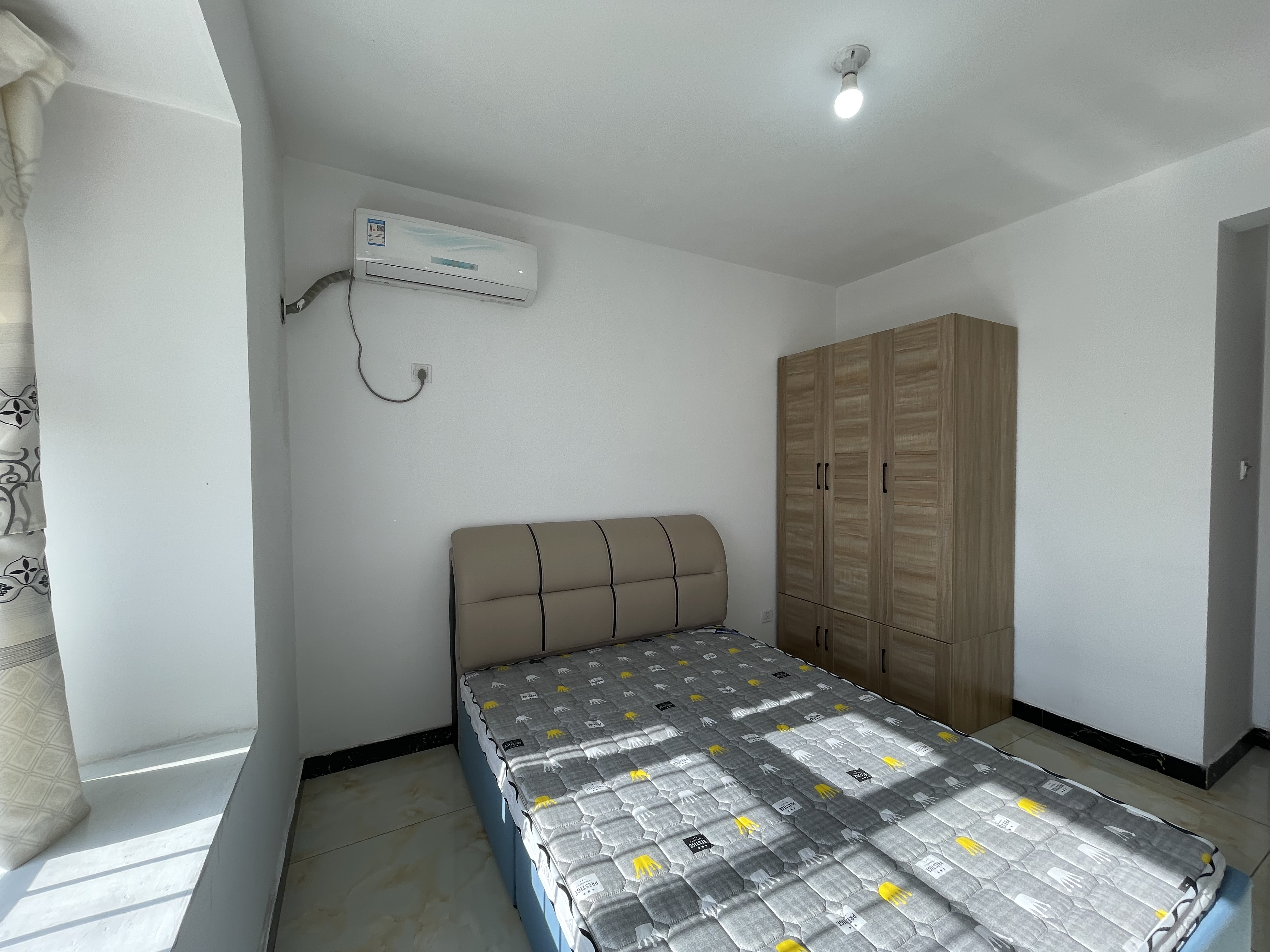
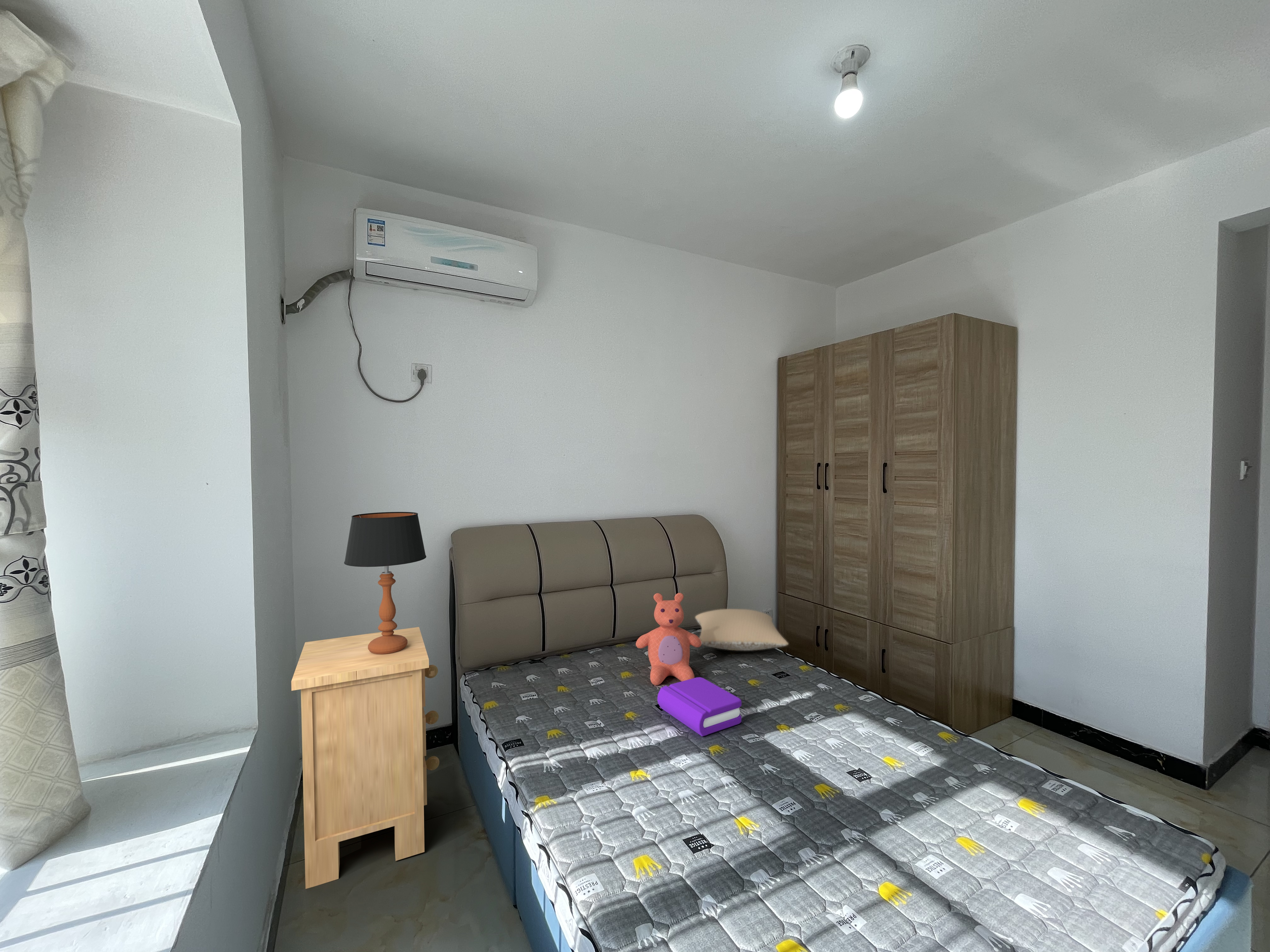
+ nightstand [291,627,440,889]
+ teddy bear [636,592,702,686]
+ pillow [695,609,789,651]
+ book [657,677,742,737]
+ table lamp [344,512,426,654]
